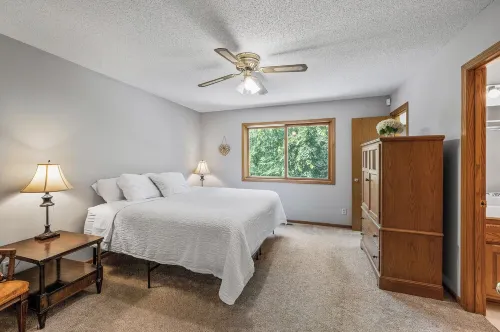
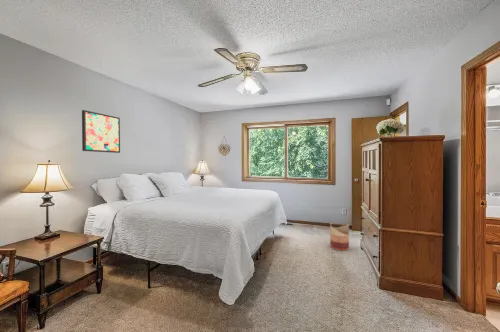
+ wall art [81,109,121,154]
+ basket [329,222,350,251]
